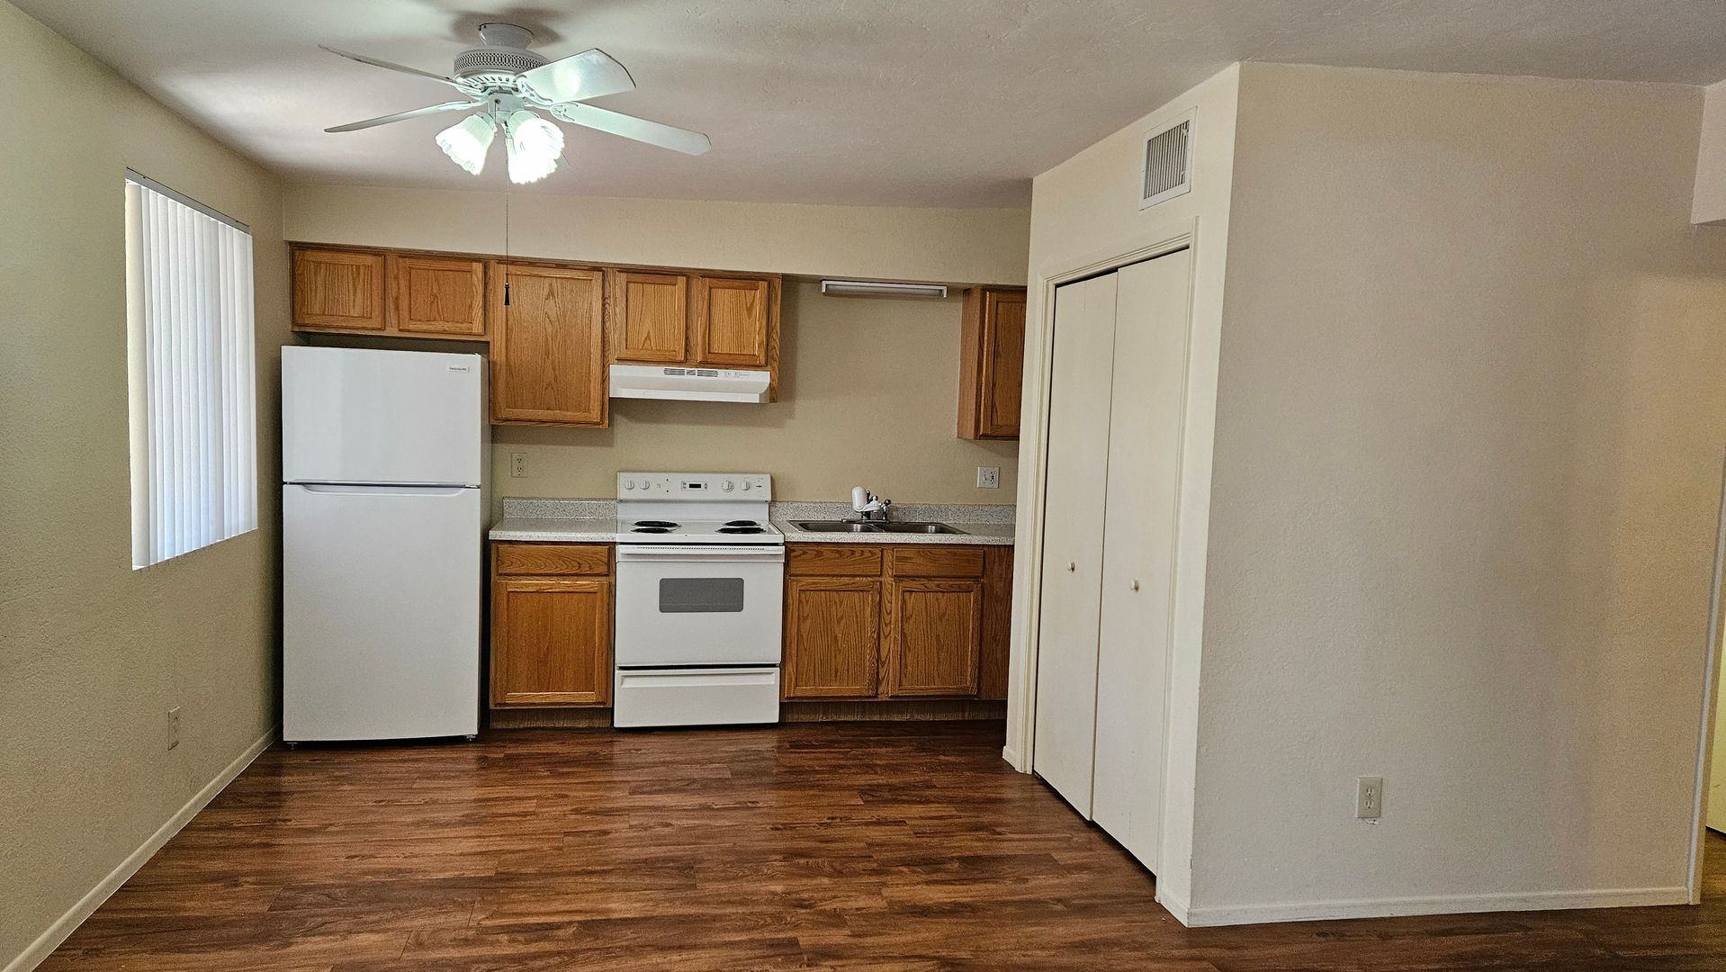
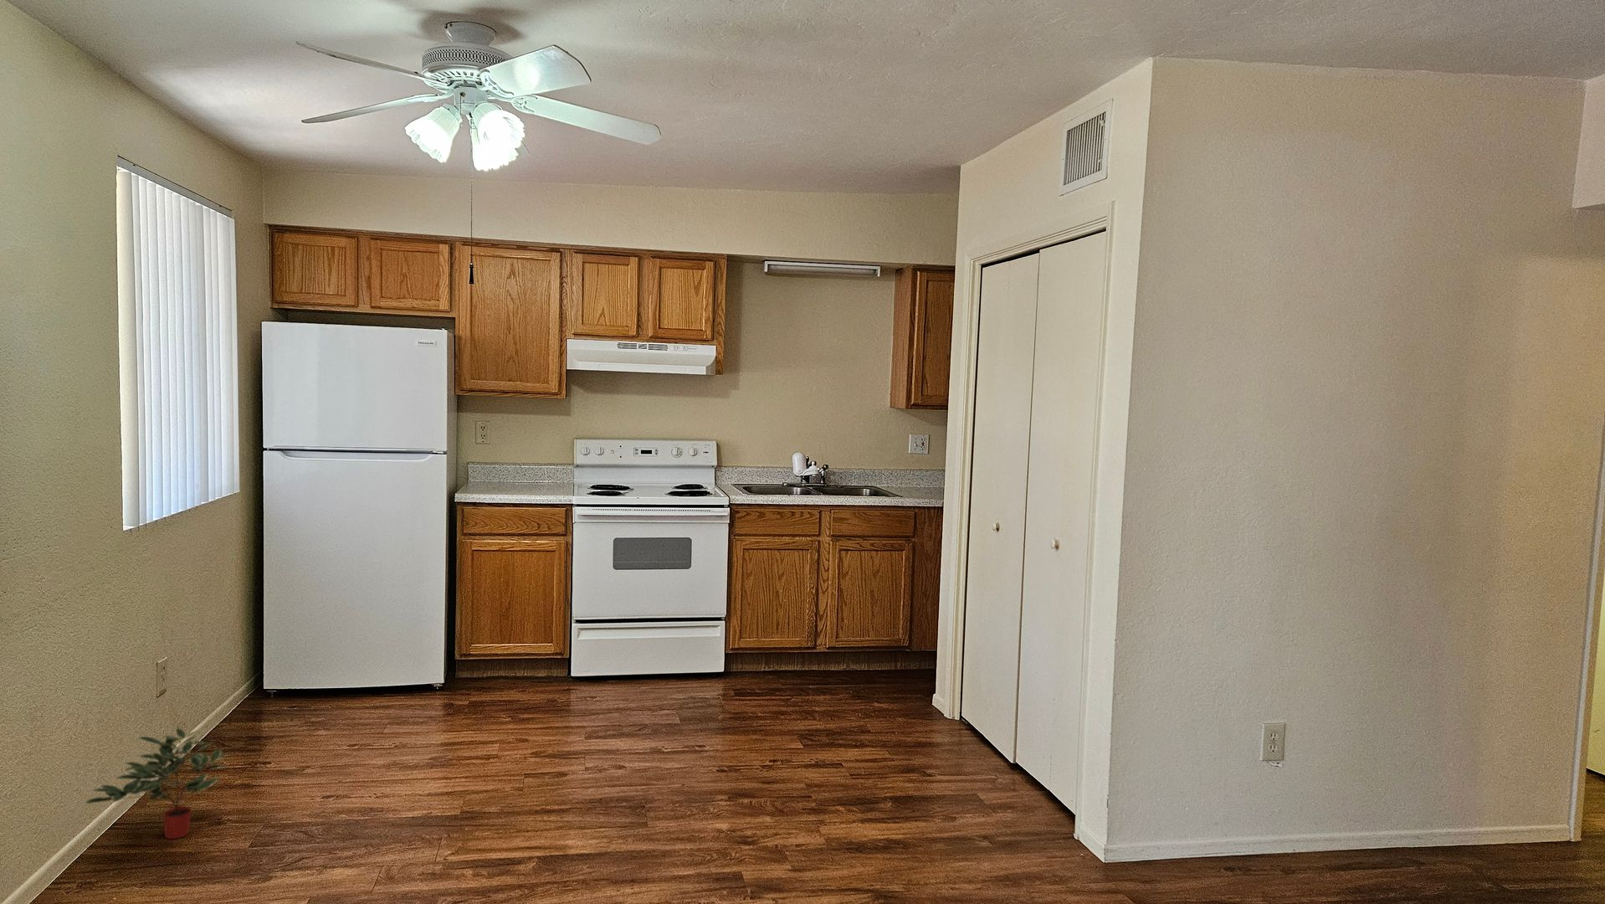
+ potted plant [84,728,234,840]
